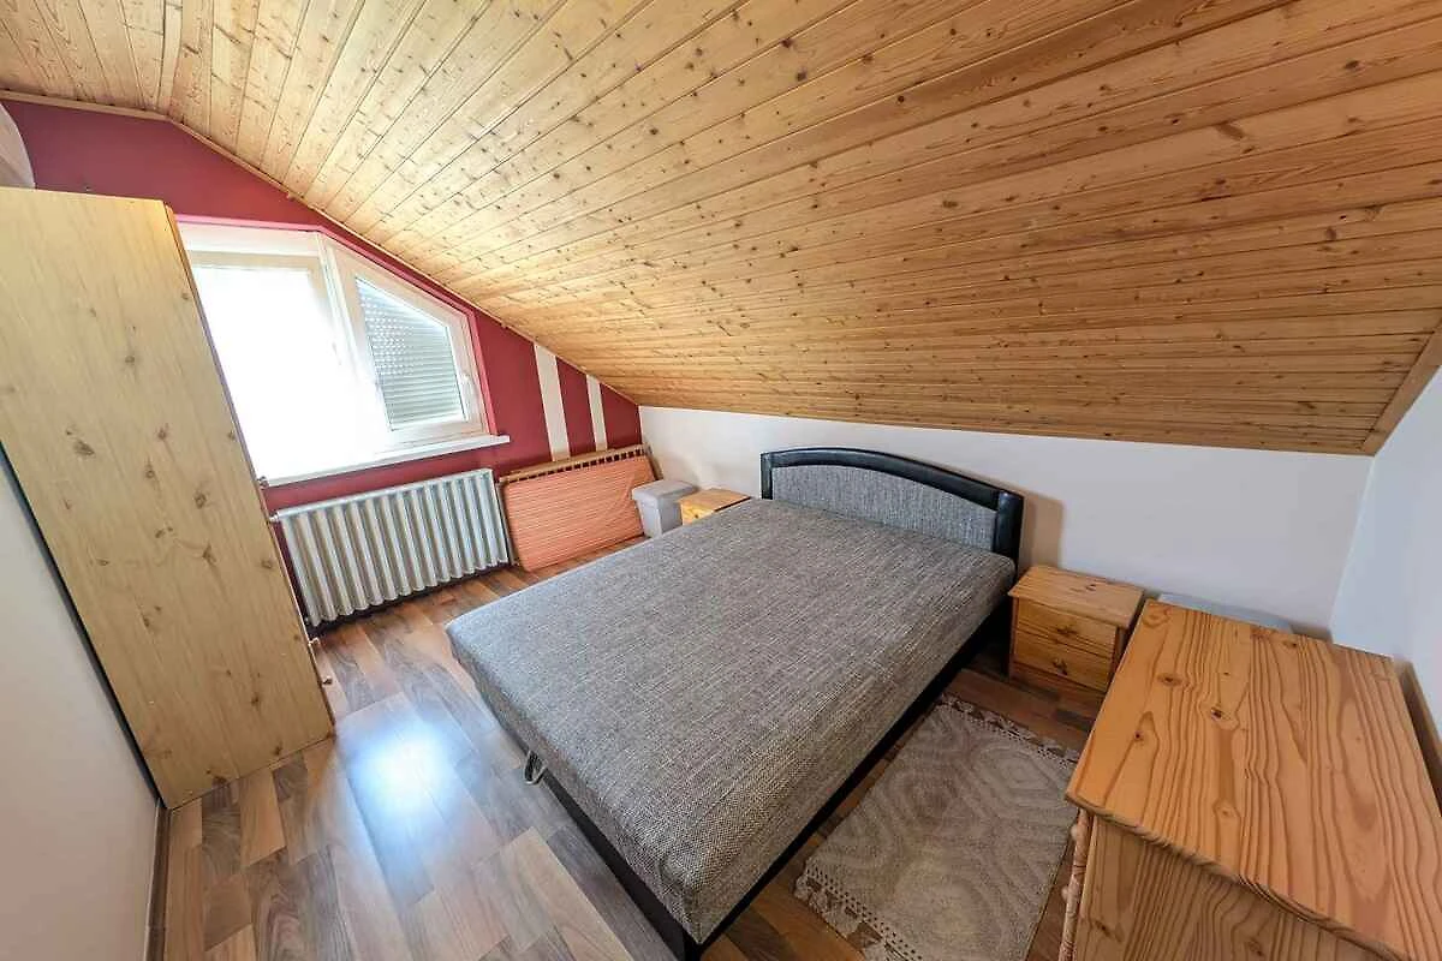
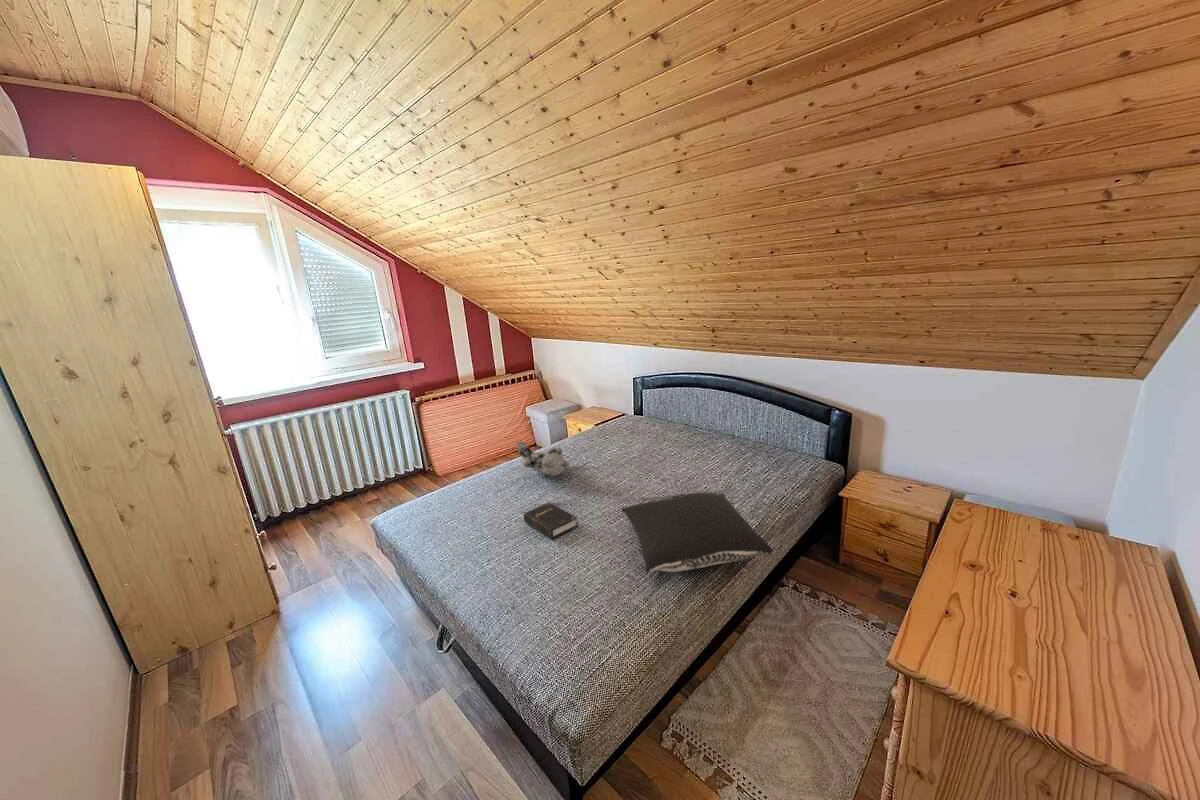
+ hardback book [523,501,579,540]
+ pillow [620,491,774,573]
+ teddy bear [515,440,571,477]
